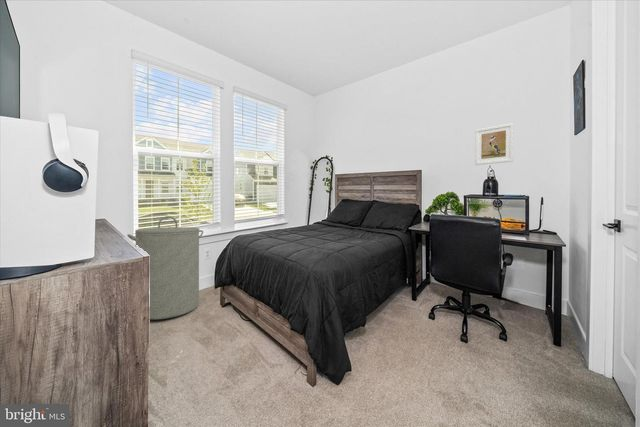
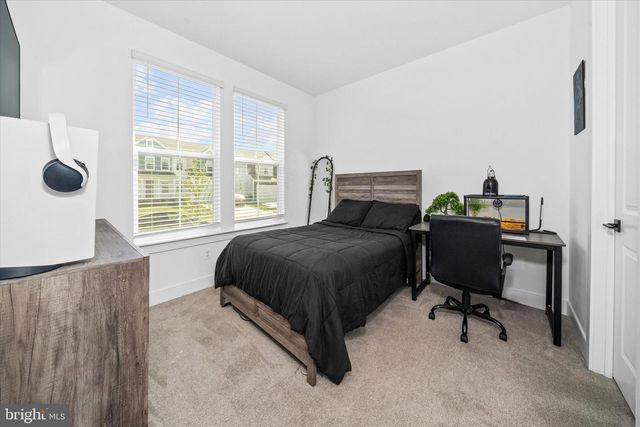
- laundry hamper [126,215,204,320]
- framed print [474,122,514,166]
